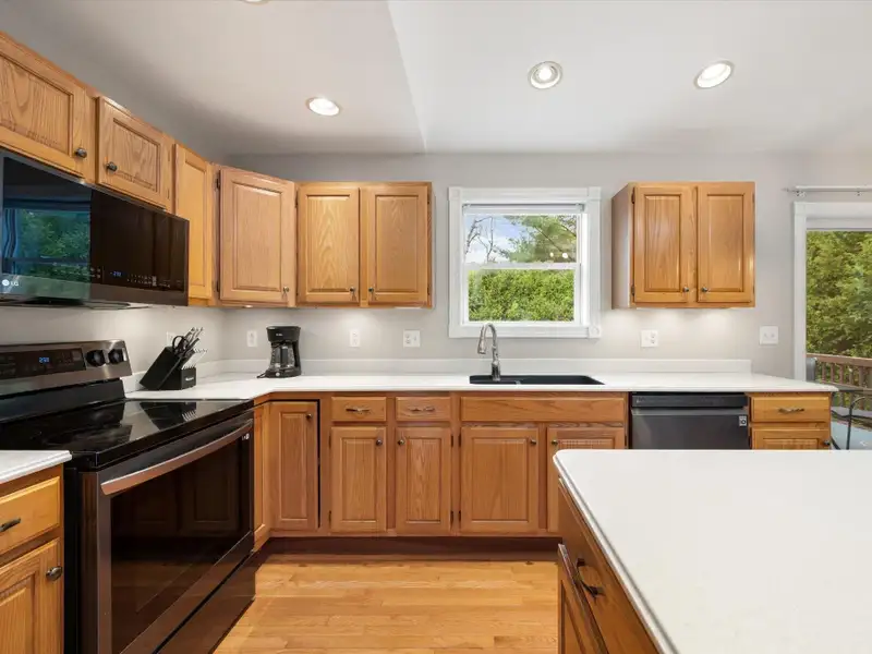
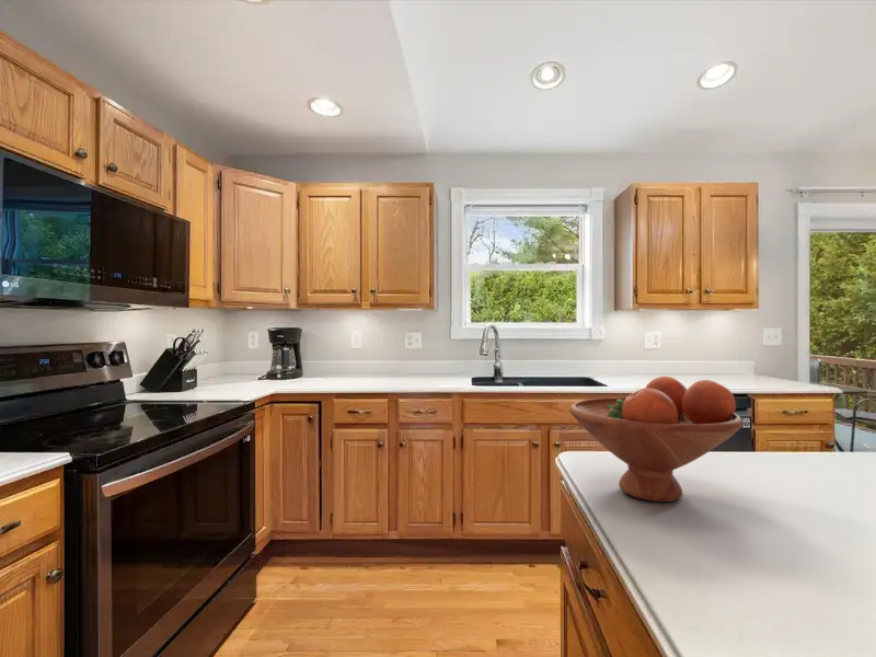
+ fruit bowl [568,376,745,503]
